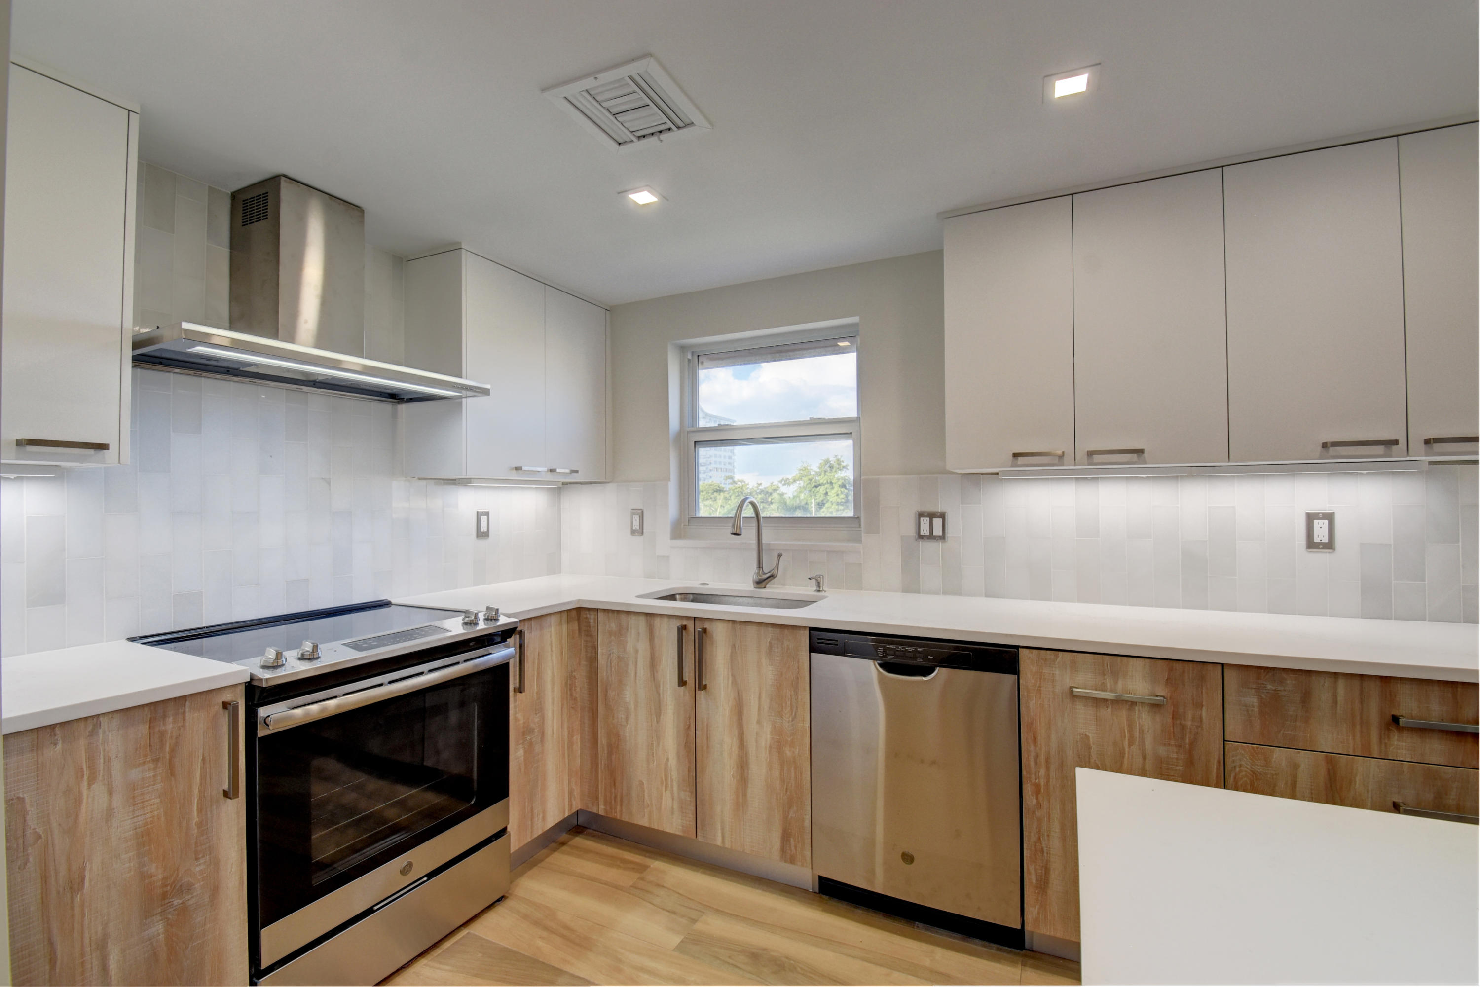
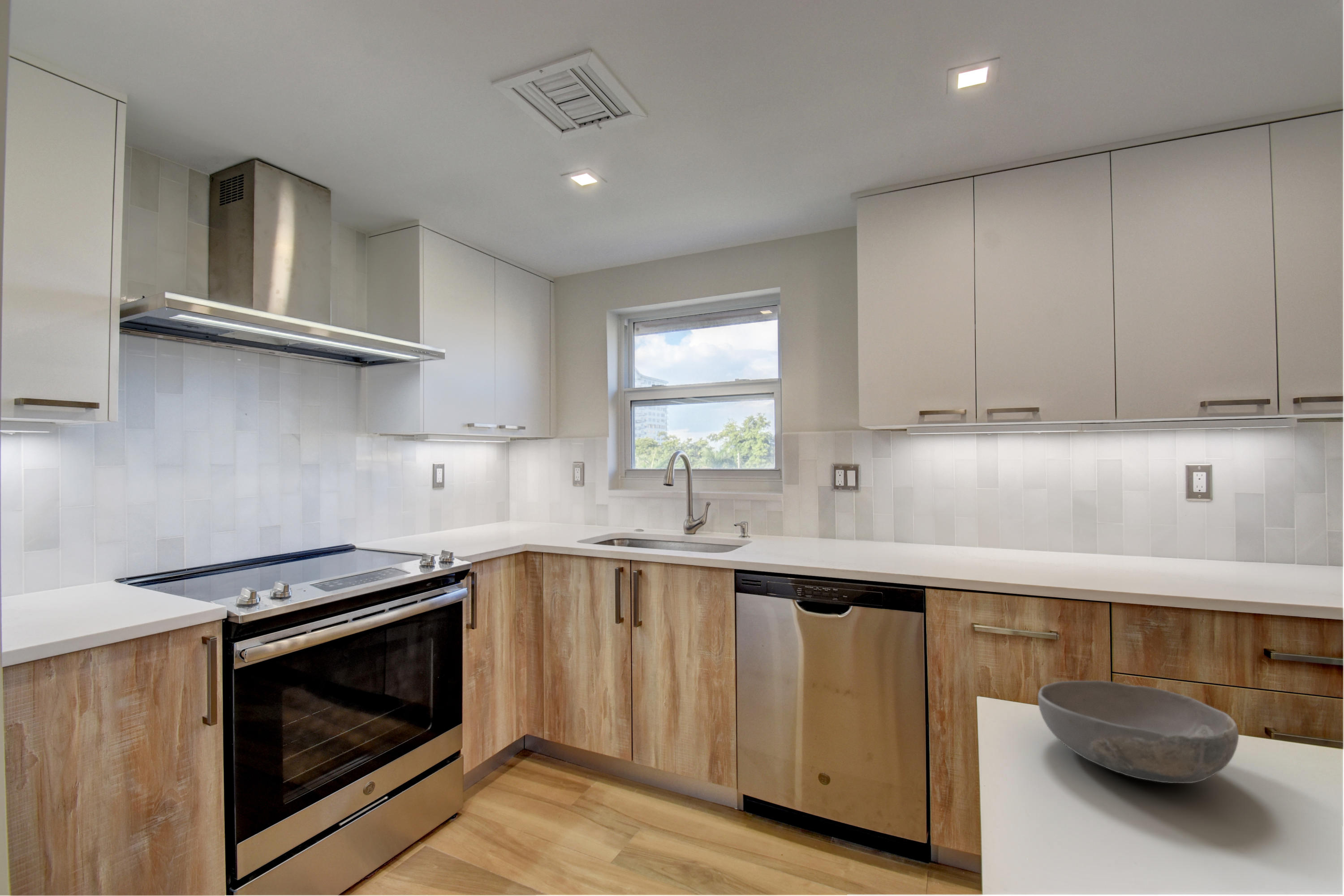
+ bowl [1038,680,1239,784]
